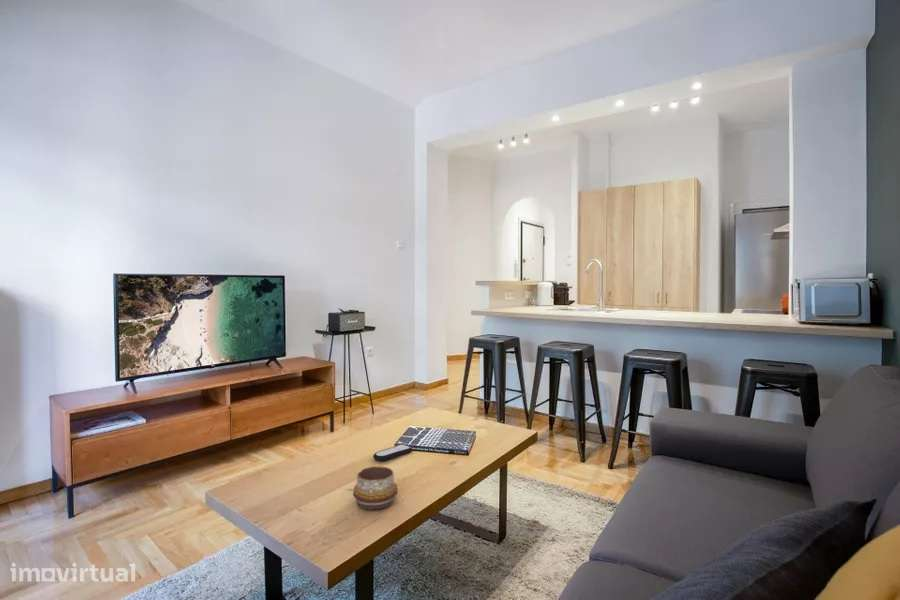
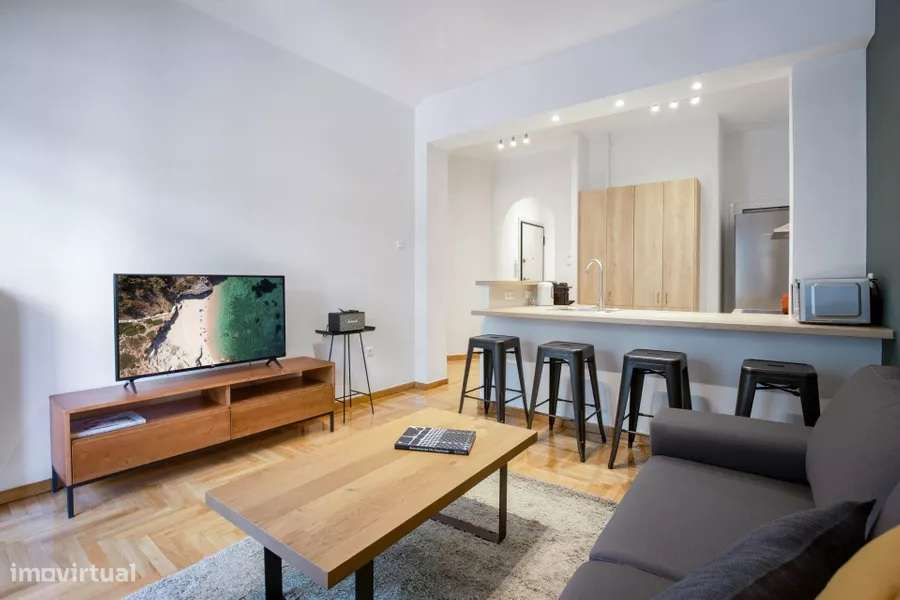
- remote control [372,444,413,462]
- decorative bowl [352,466,398,510]
